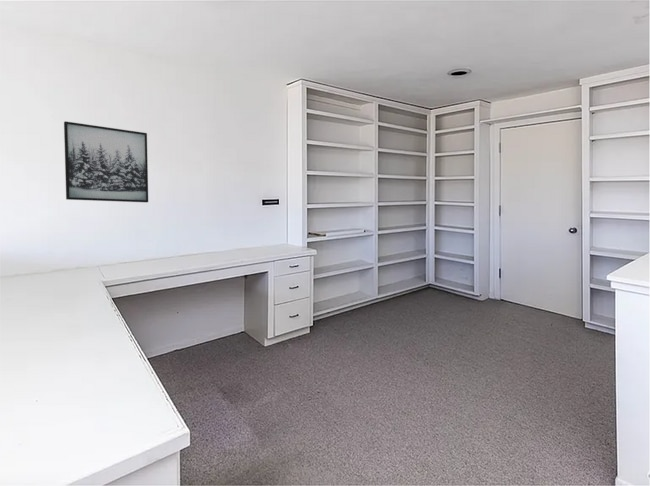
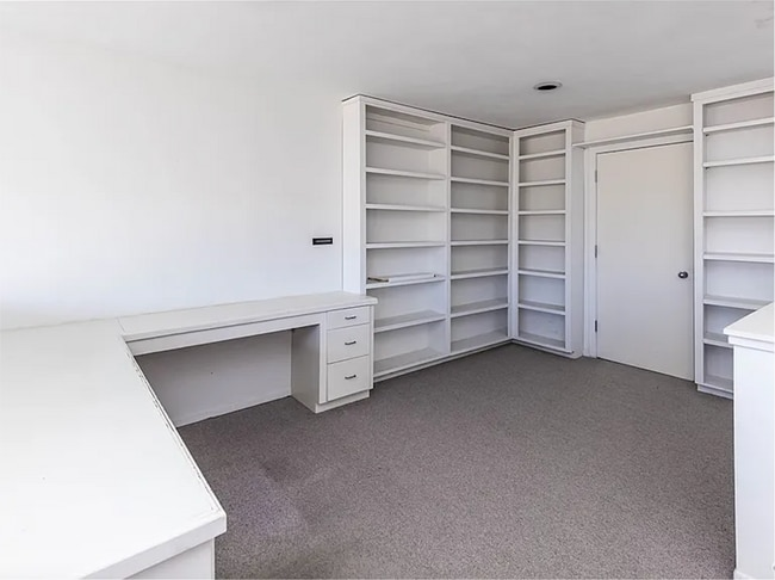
- wall art [63,120,149,203]
